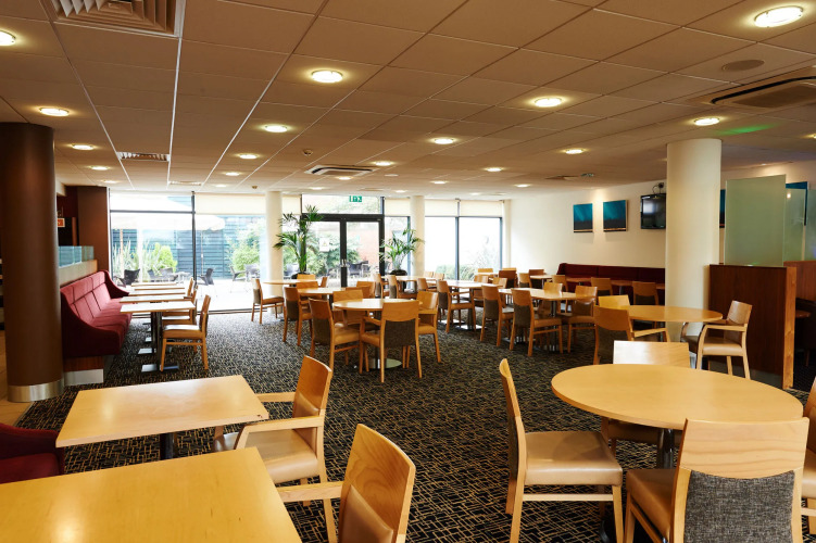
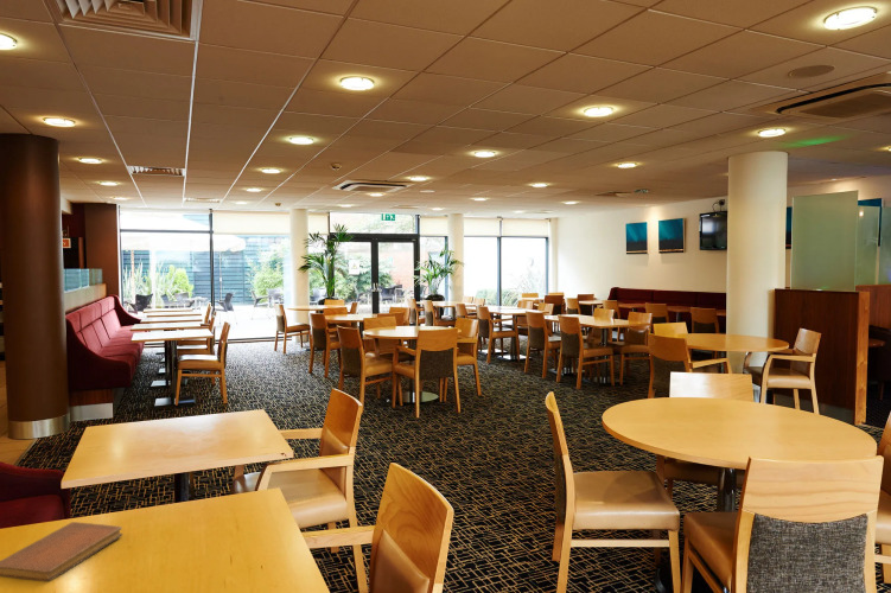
+ notebook [0,521,123,584]
